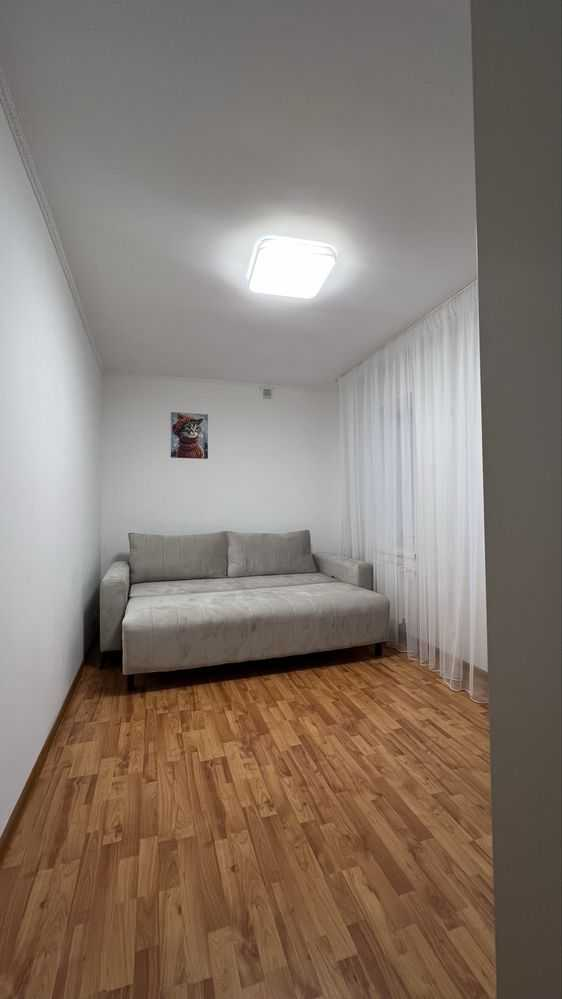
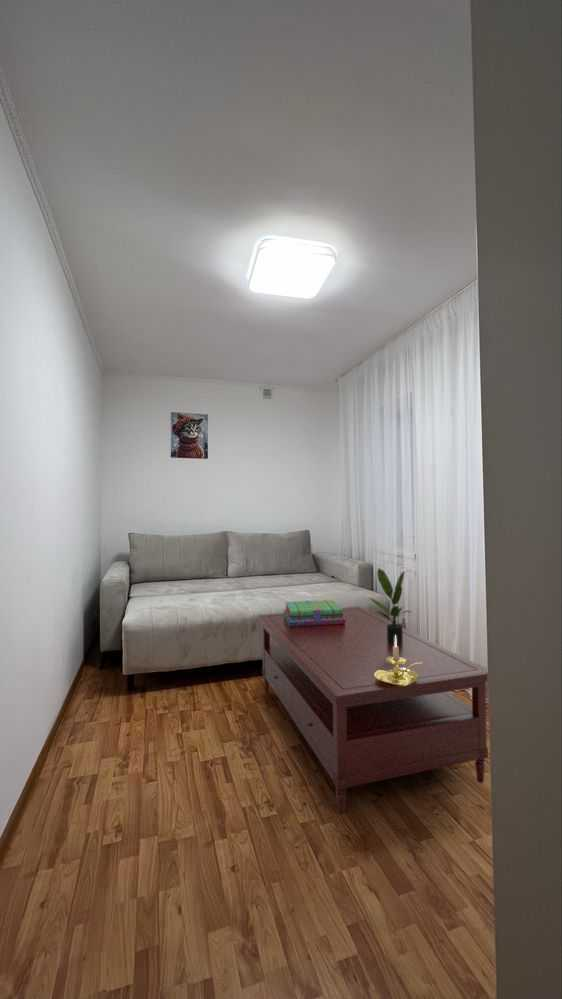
+ potted plant [369,567,412,642]
+ candle holder [374,635,422,686]
+ stack of books [282,599,345,627]
+ coffee table [257,606,489,815]
